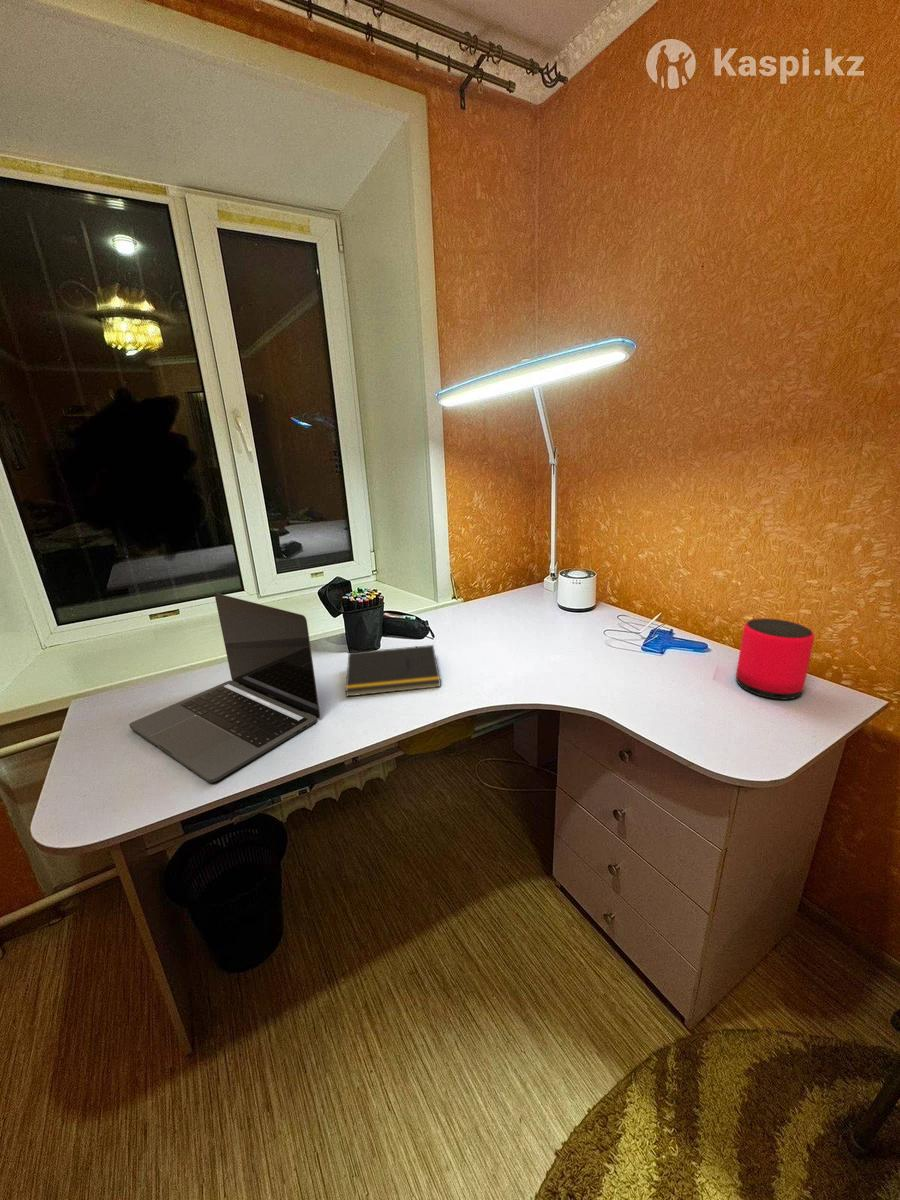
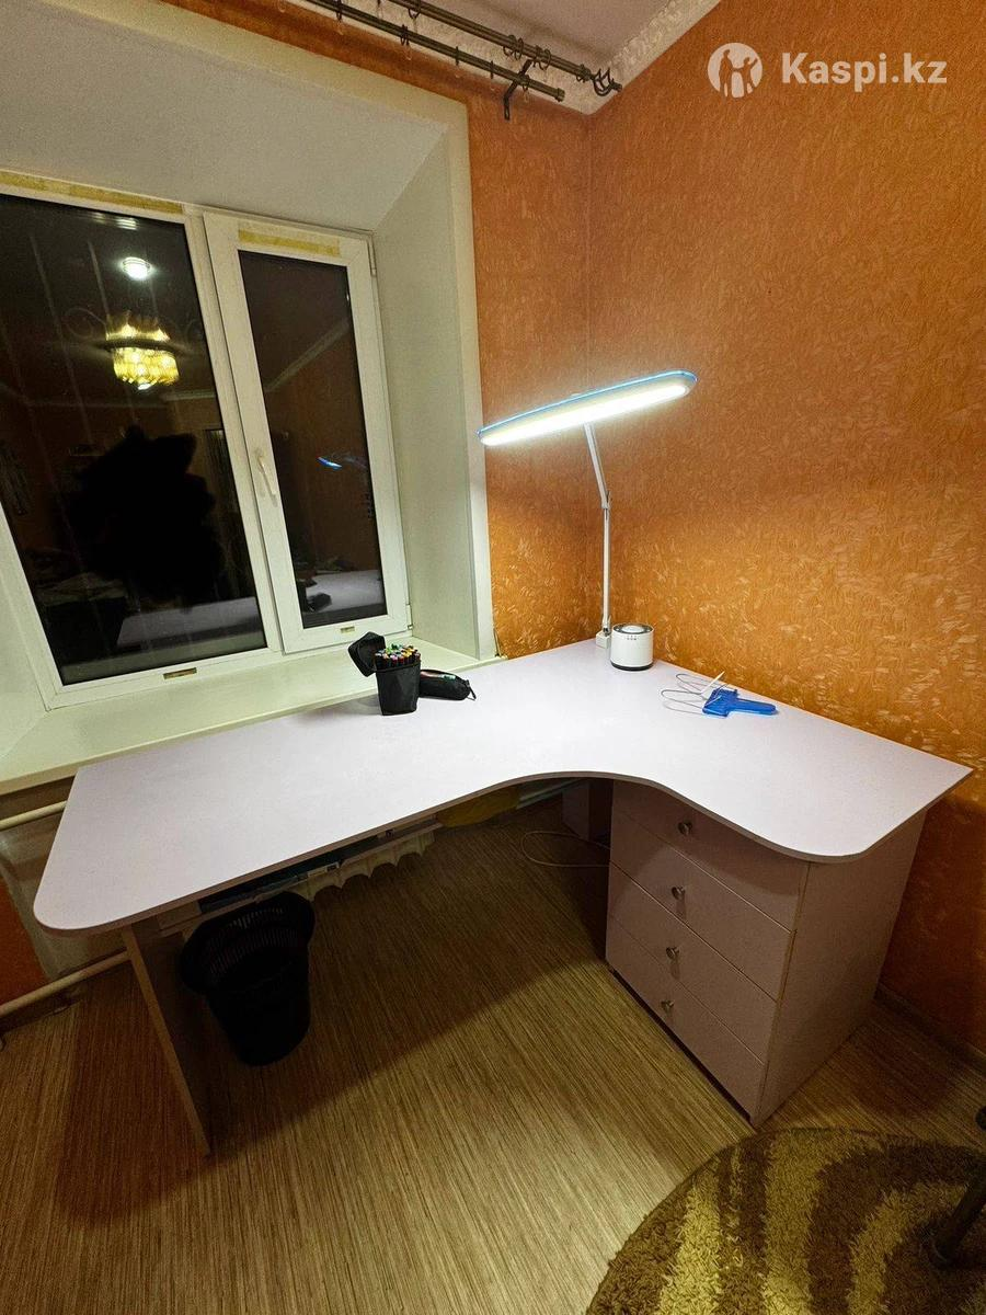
- laptop [128,593,321,783]
- speaker [735,617,815,701]
- notepad [344,644,442,697]
